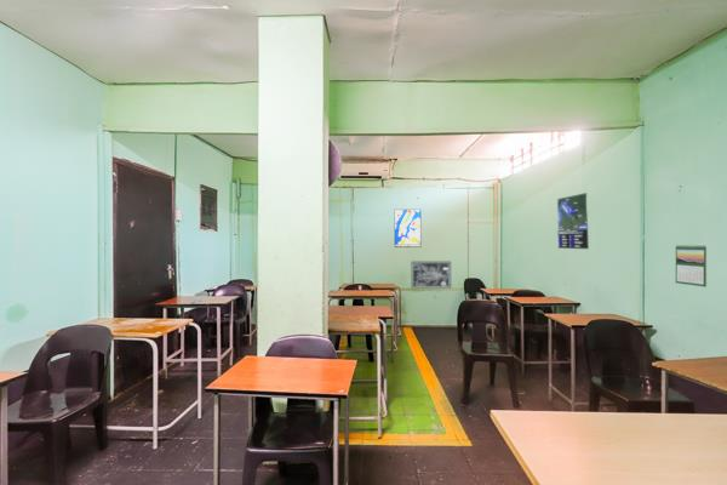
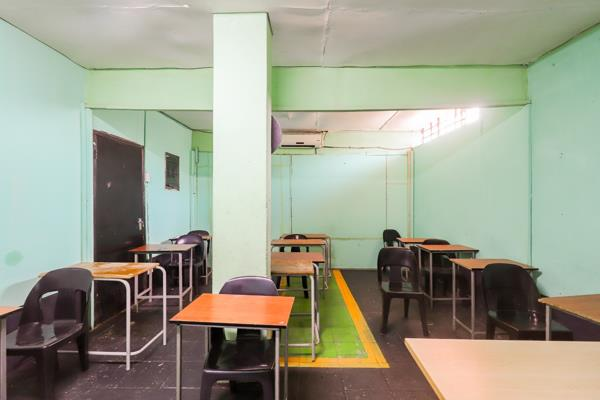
- wall art [394,209,422,249]
- calendar [675,244,708,289]
- wall art [411,261,452,290]
- map [556,192,590,250]
